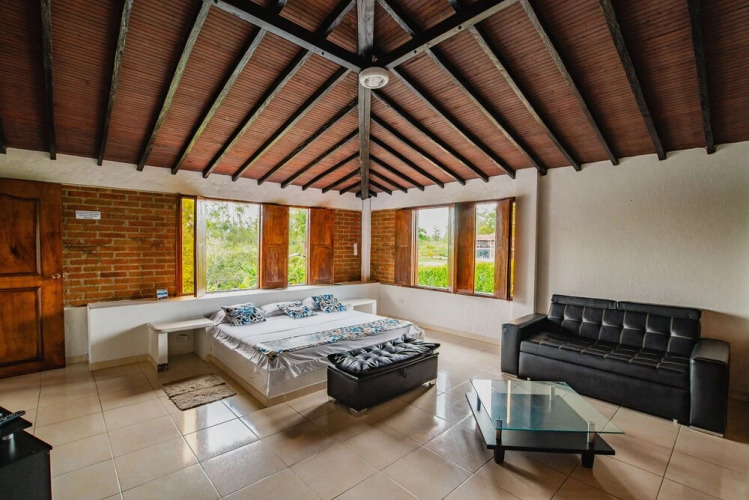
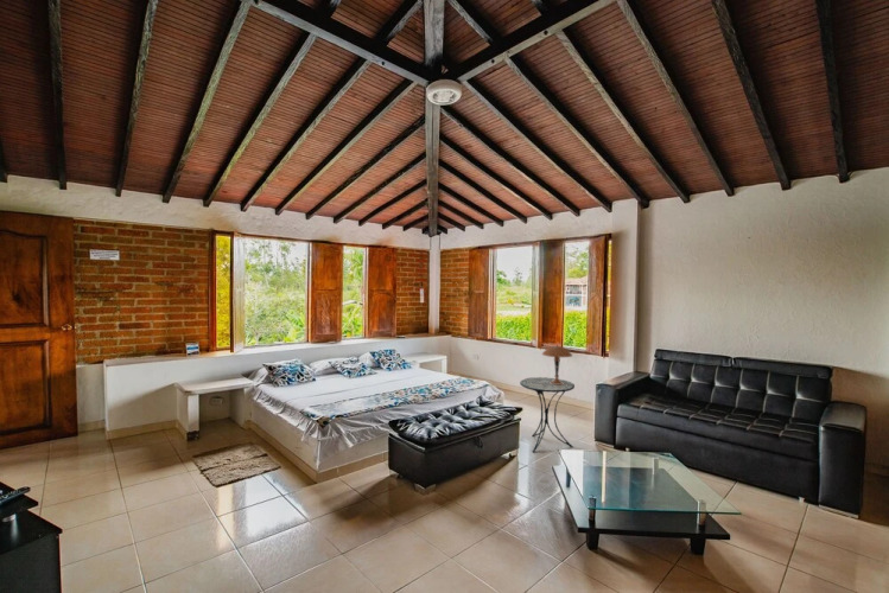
+ side table [519,376,576,453]
+ table lamp [541,344,573,384]
